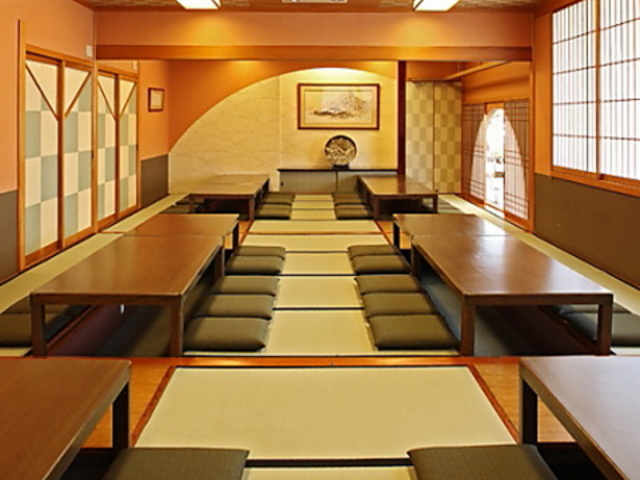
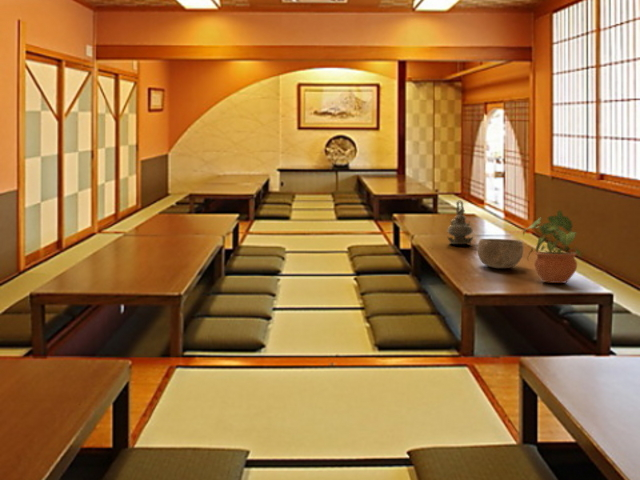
+ potted plant [522,209,583,284]
+ bowl [477,238,524,269]
+ teapot [445,199,474,245]
